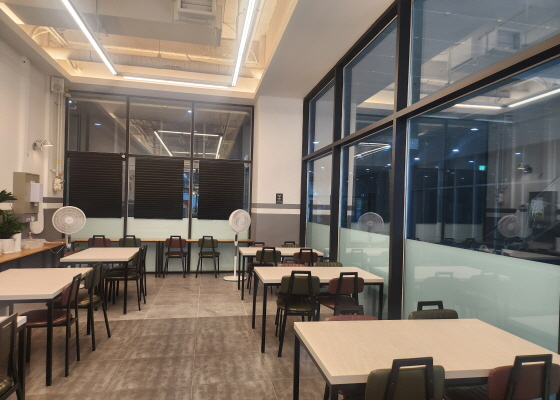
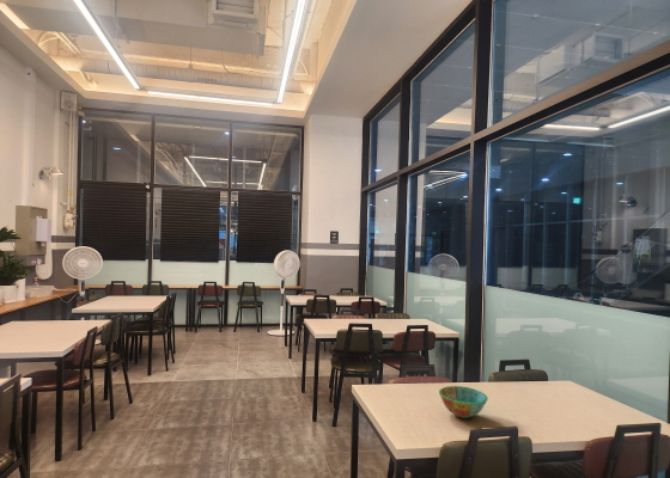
+ bowl [438,385,489,419]
